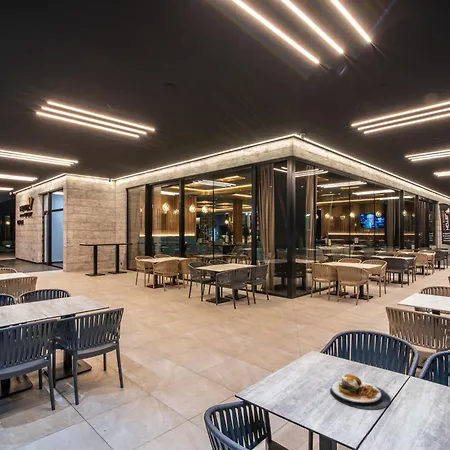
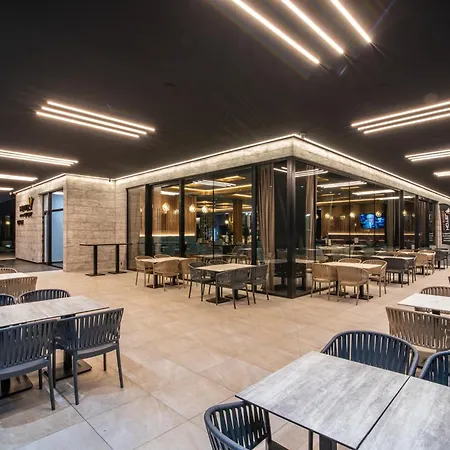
- plate [329,373,392,411]
